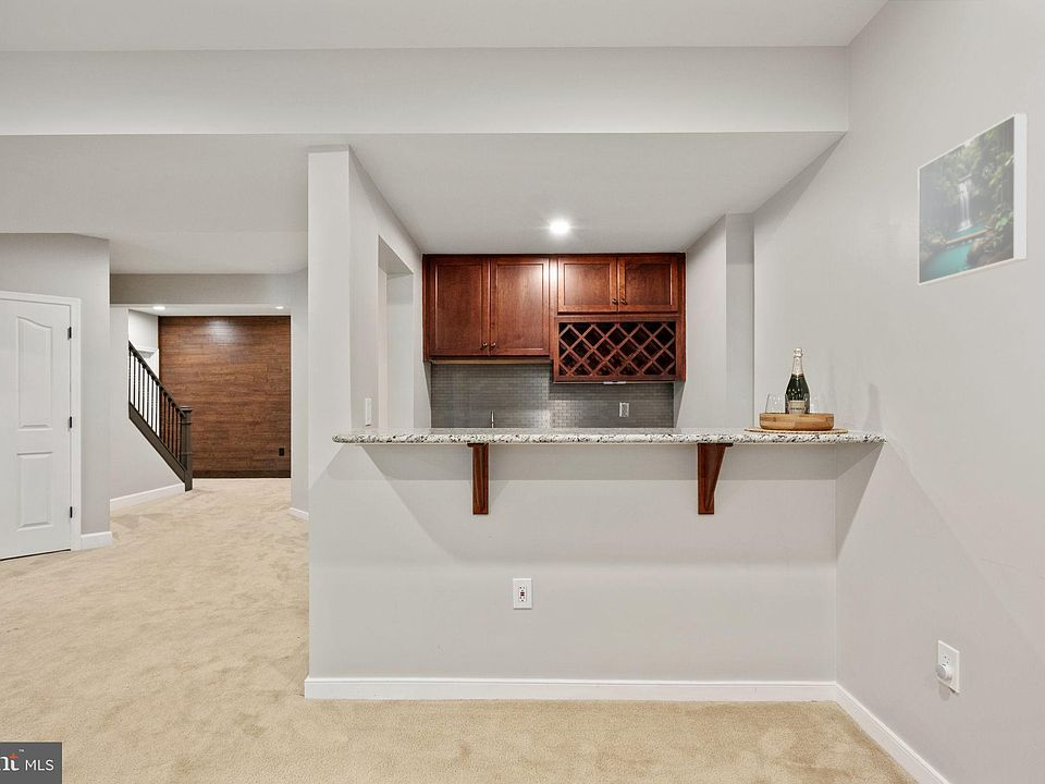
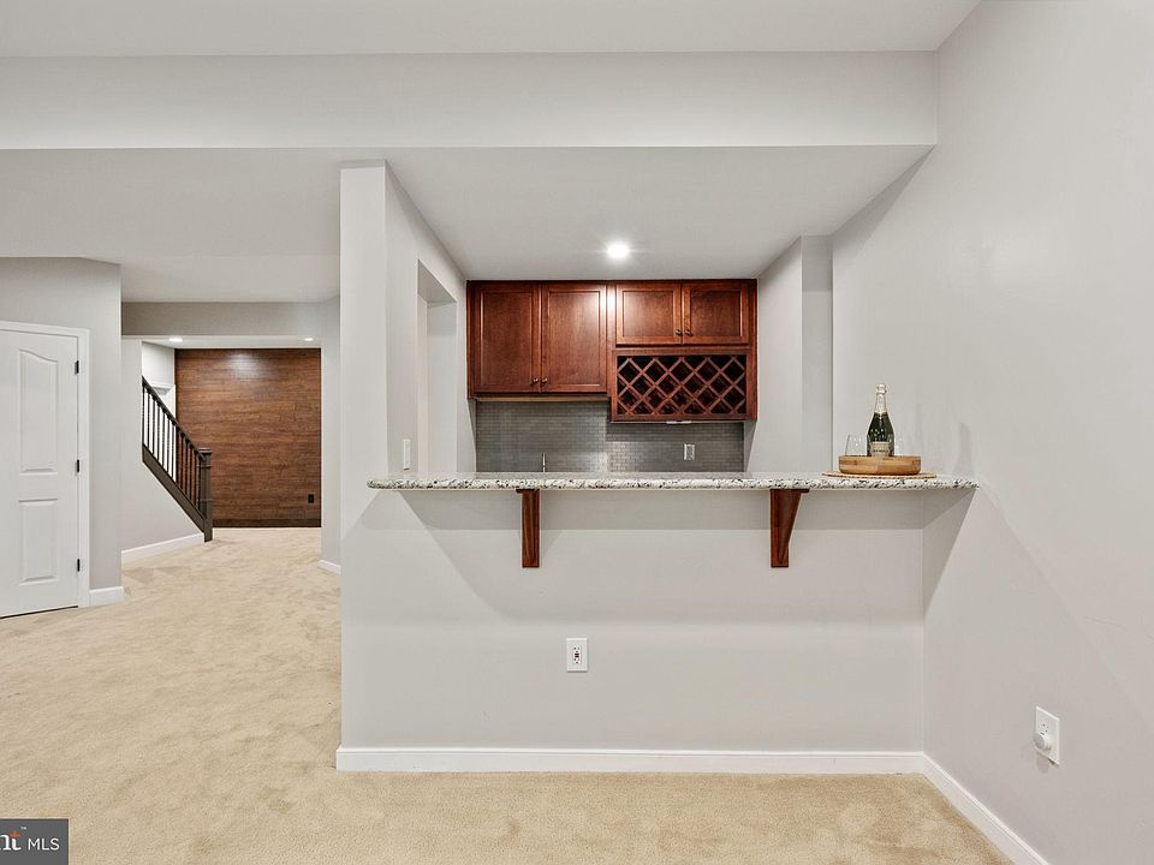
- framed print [917,112,1030,286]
